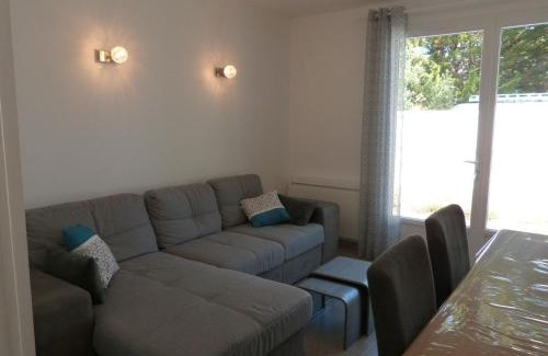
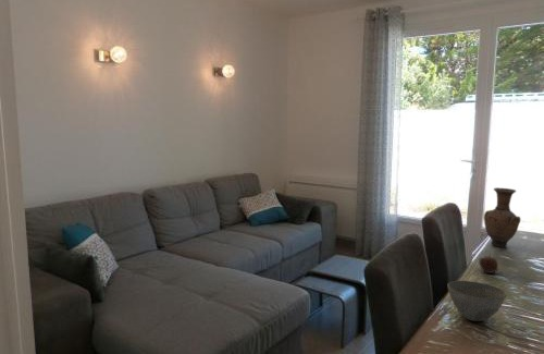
+ vase [483,186,521,247]
+ bowl [446,280,507,322]
+ apple [478,253,499,274]
